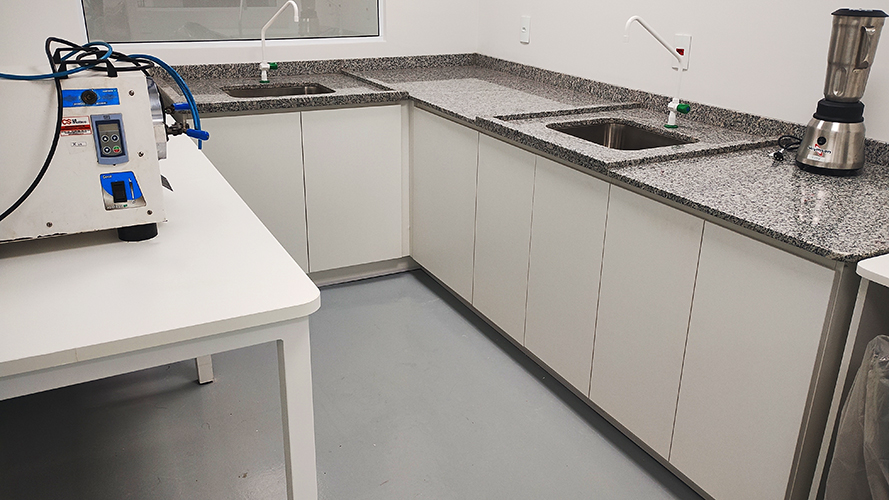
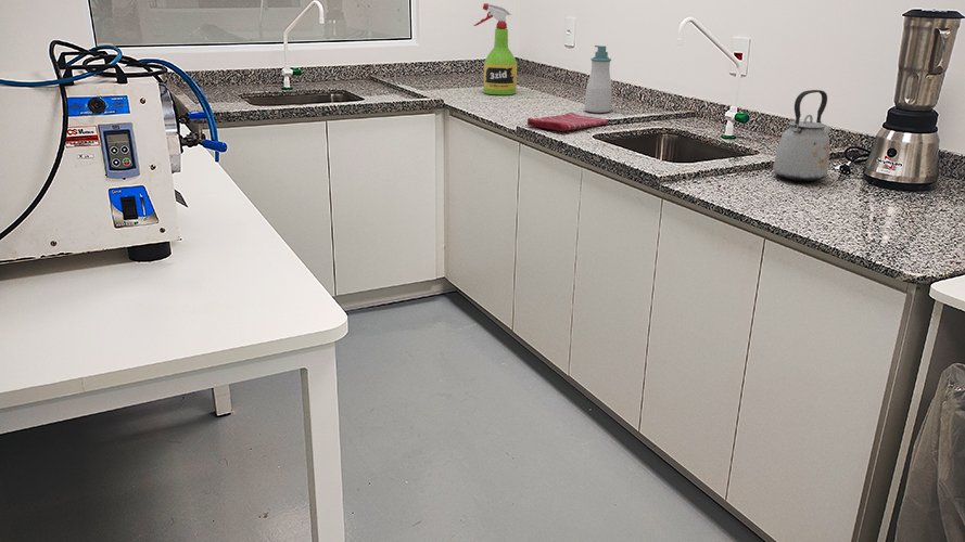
+ spray bottle [472,2,518,95]
+ soap bottle [584,44,613,114]
+ dish towel [526,112,610,132]
+ kettle [772,89,833,182]
